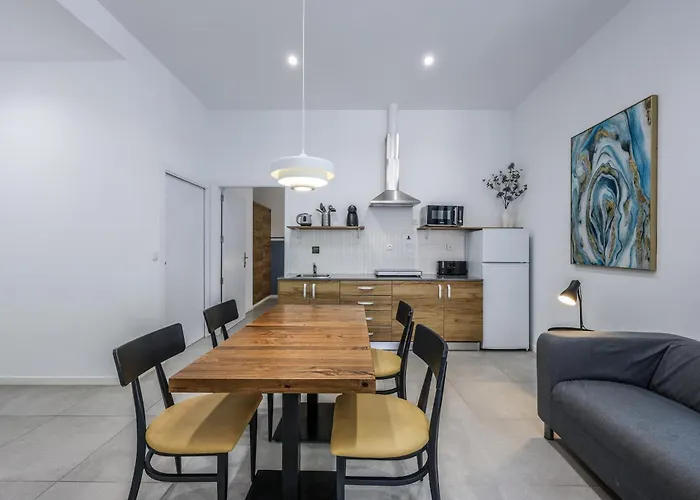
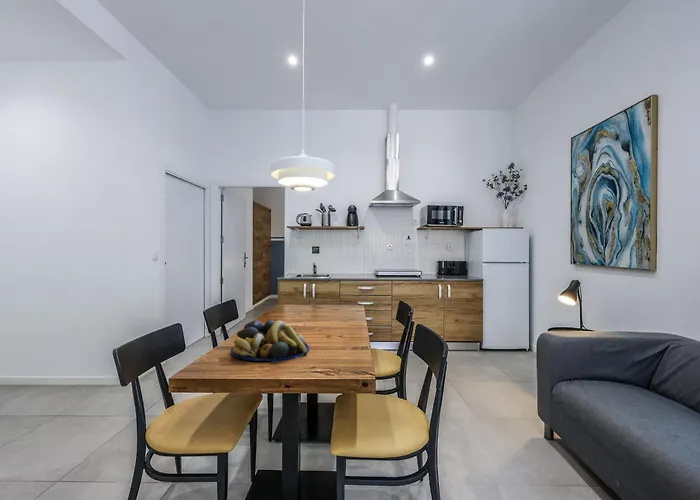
+ fruit bowl [230,319,310,363]
